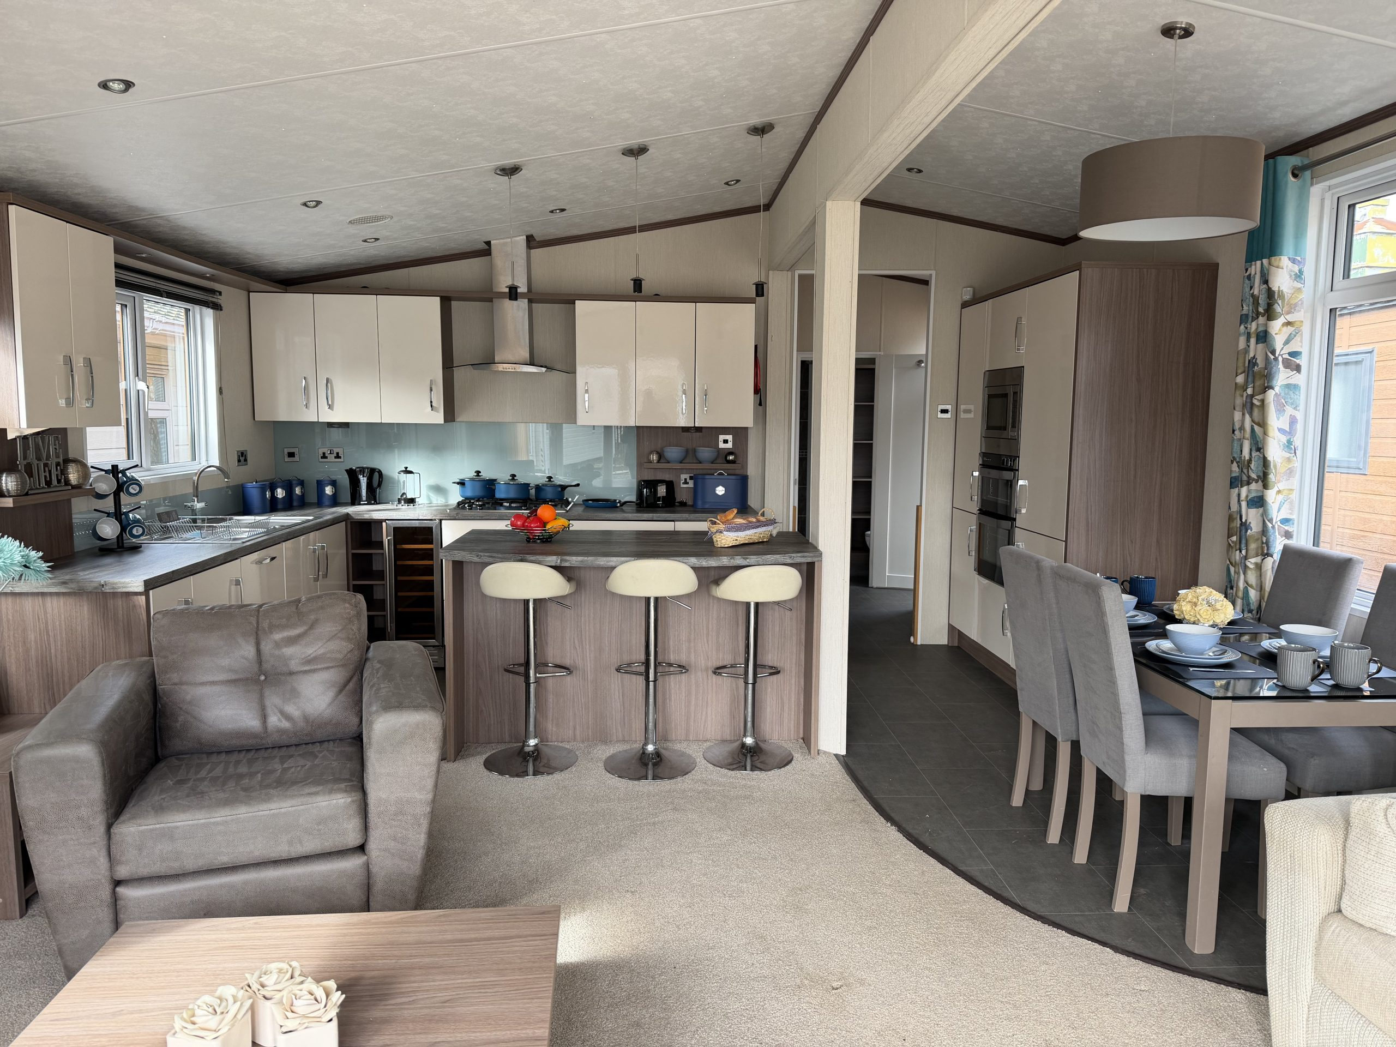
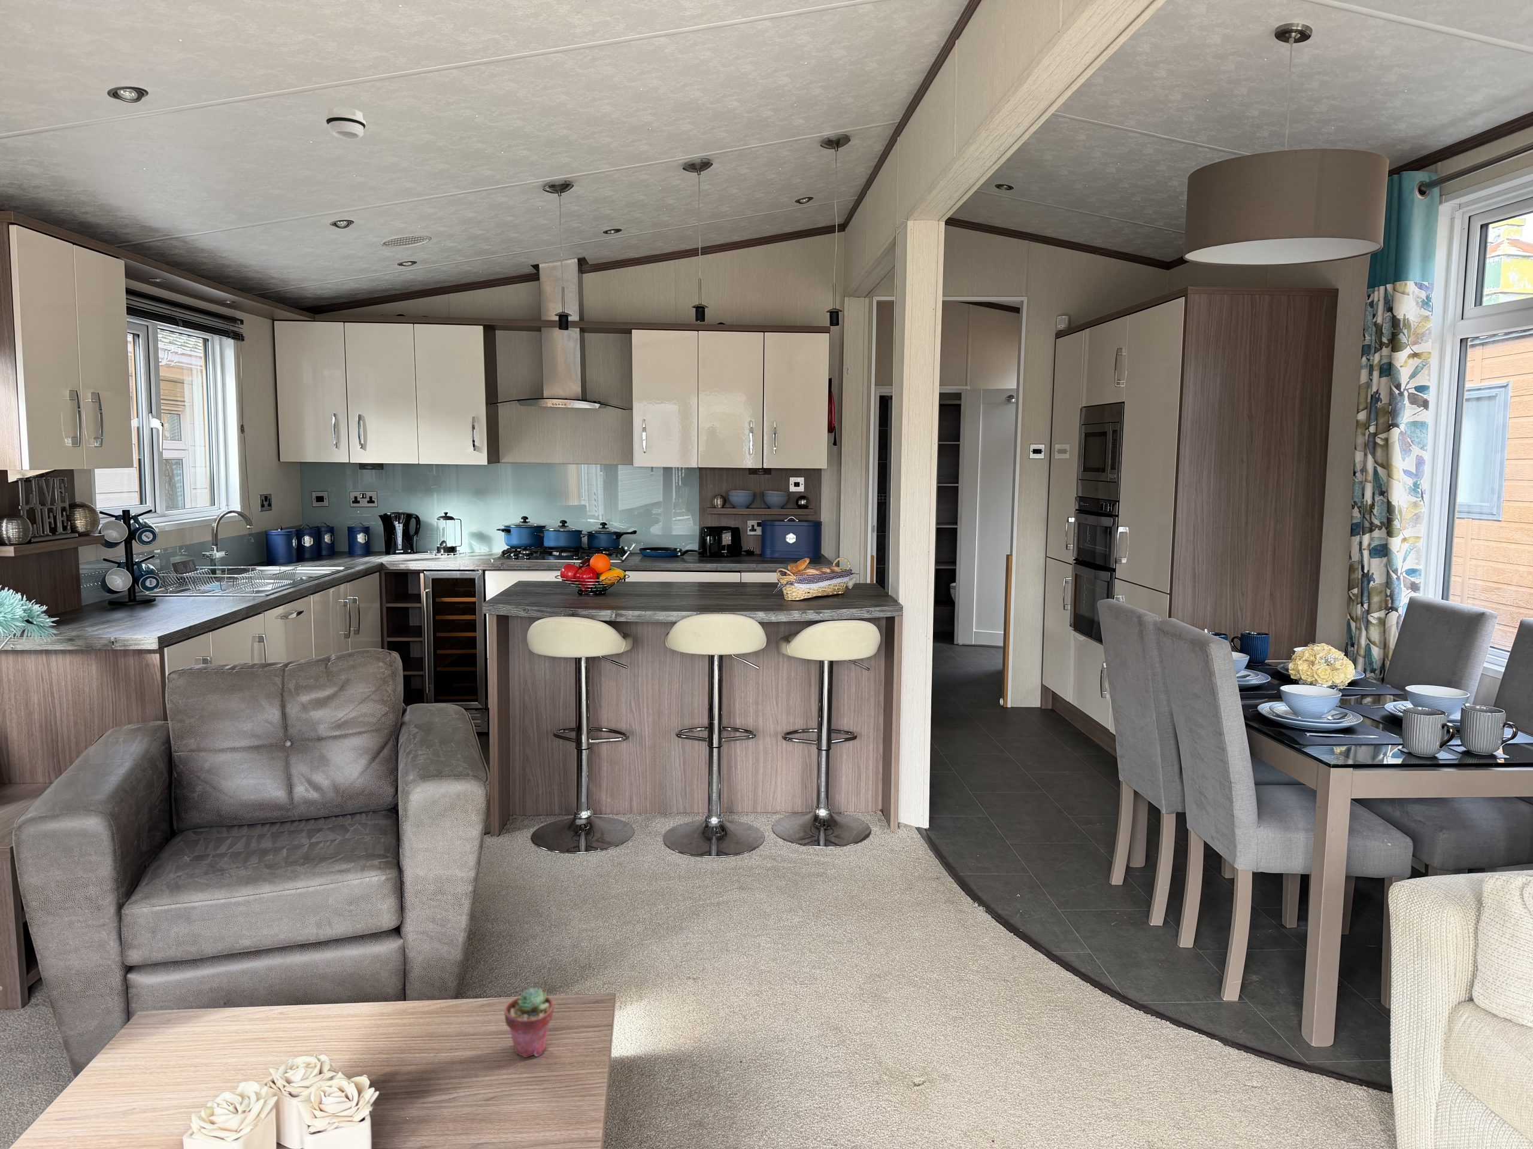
+ smoke detector [325,106,367,140]
+ potted succulent [503,986,554,1058]
